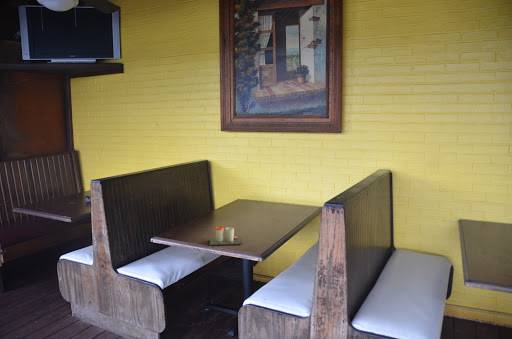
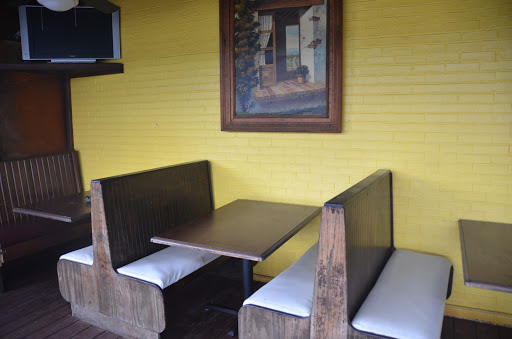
- cup [209,226,242,247]
